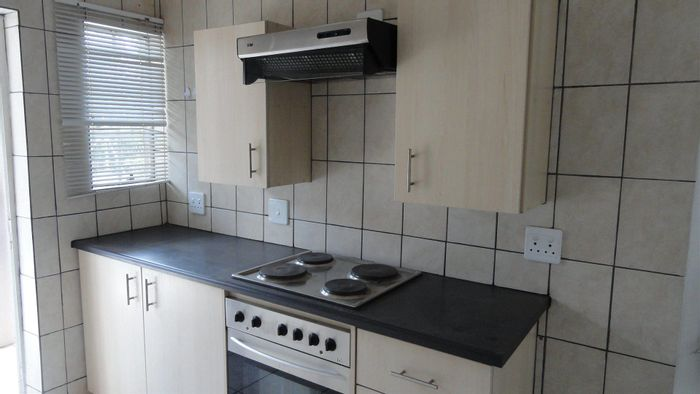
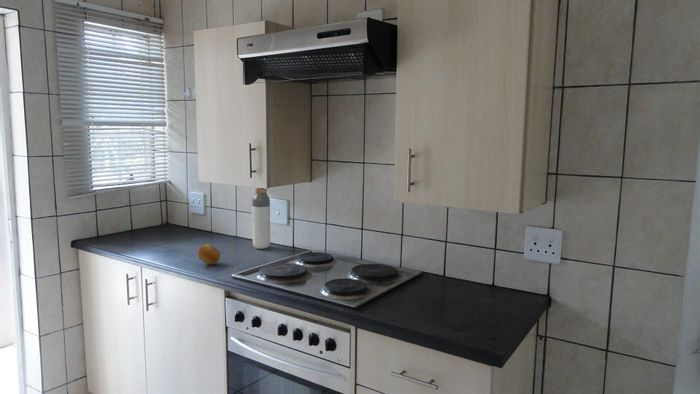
+ fruit [197,243,221,266]
+ bottle [251,187,271,250]
